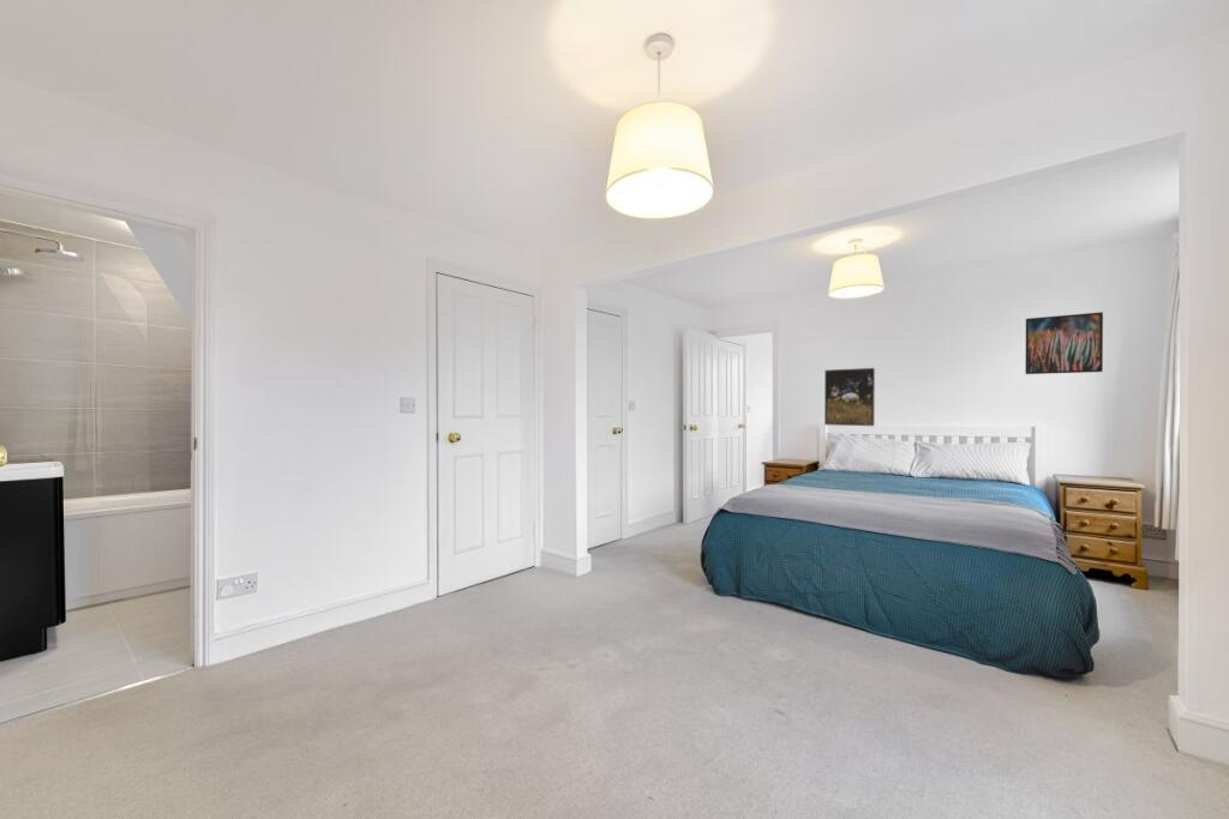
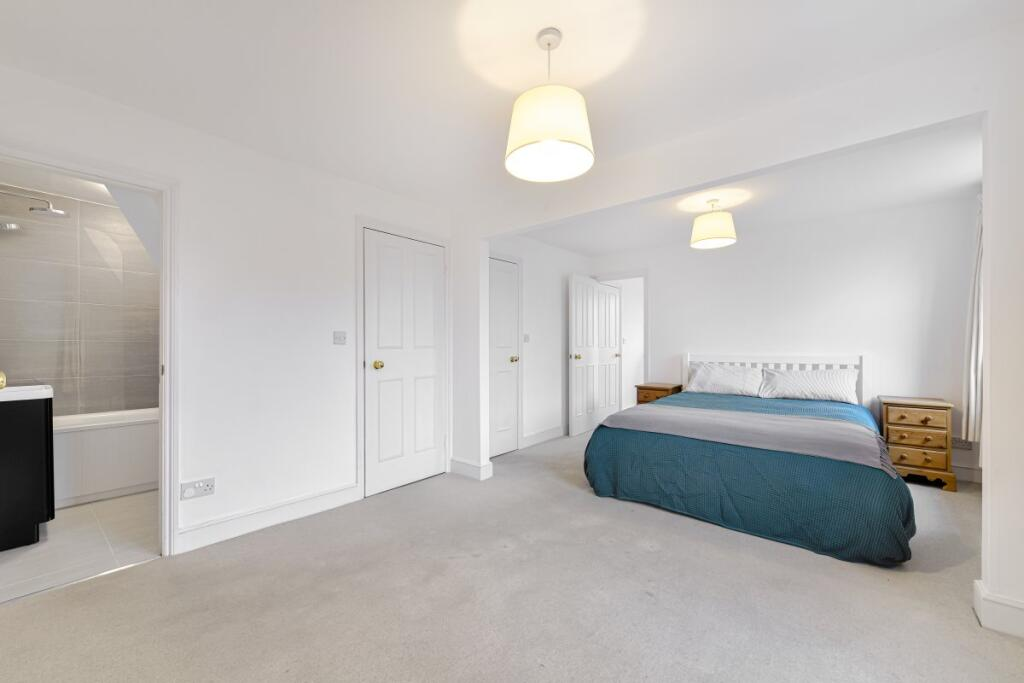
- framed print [1024,311,1104,375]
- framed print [823,367,876,427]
